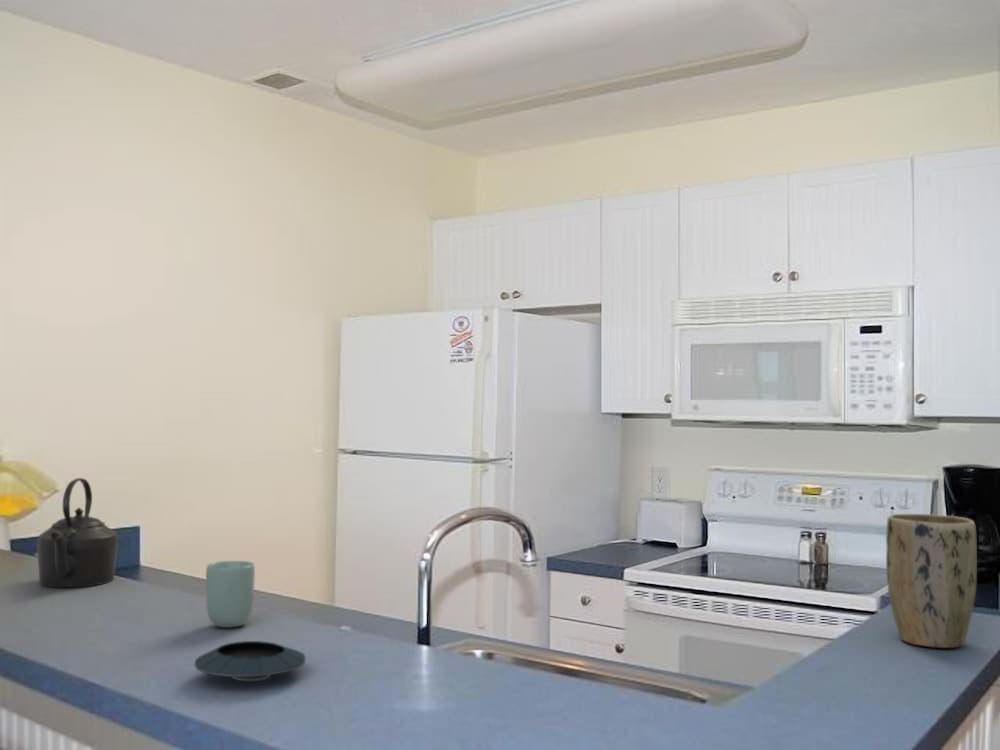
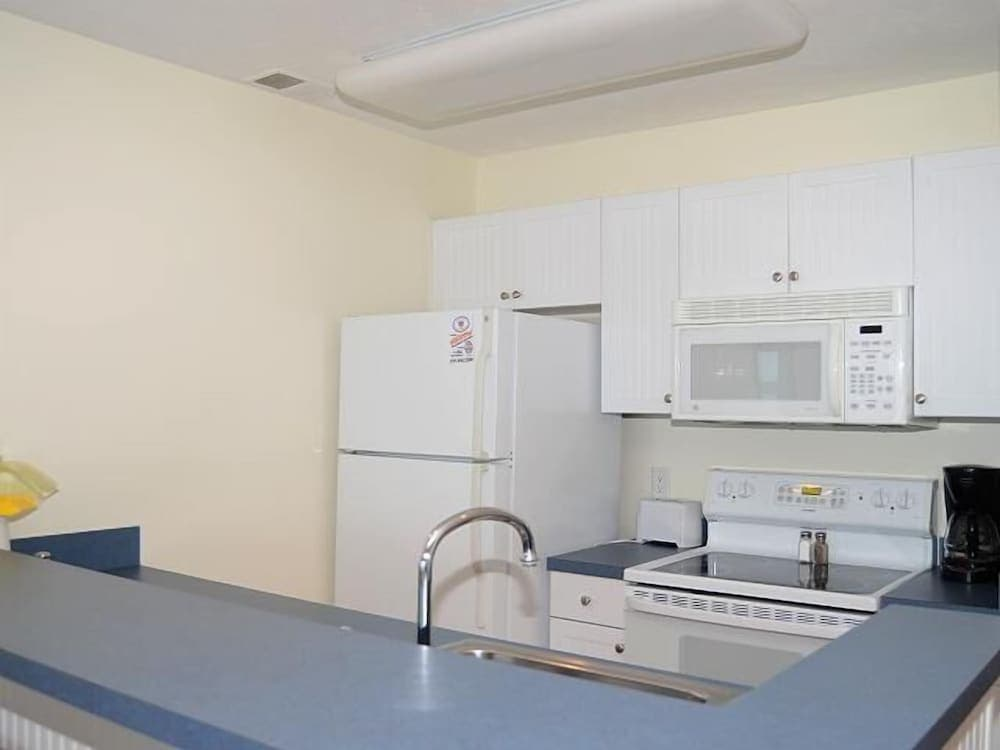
- cup [205,560,256,628]
- plant pot [885,513,978,649]
- kettle [36,477,119,588]
- saucer [194,640,306,682]
